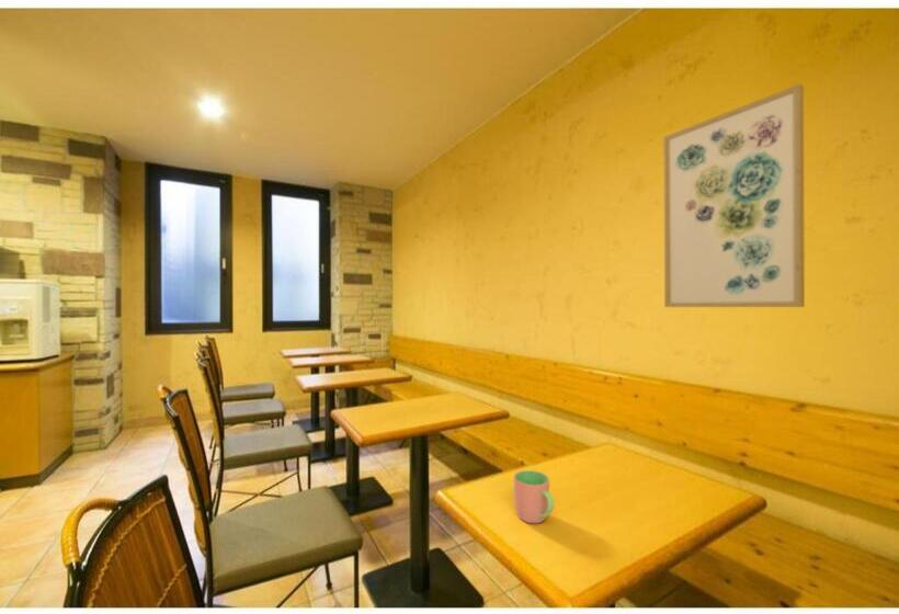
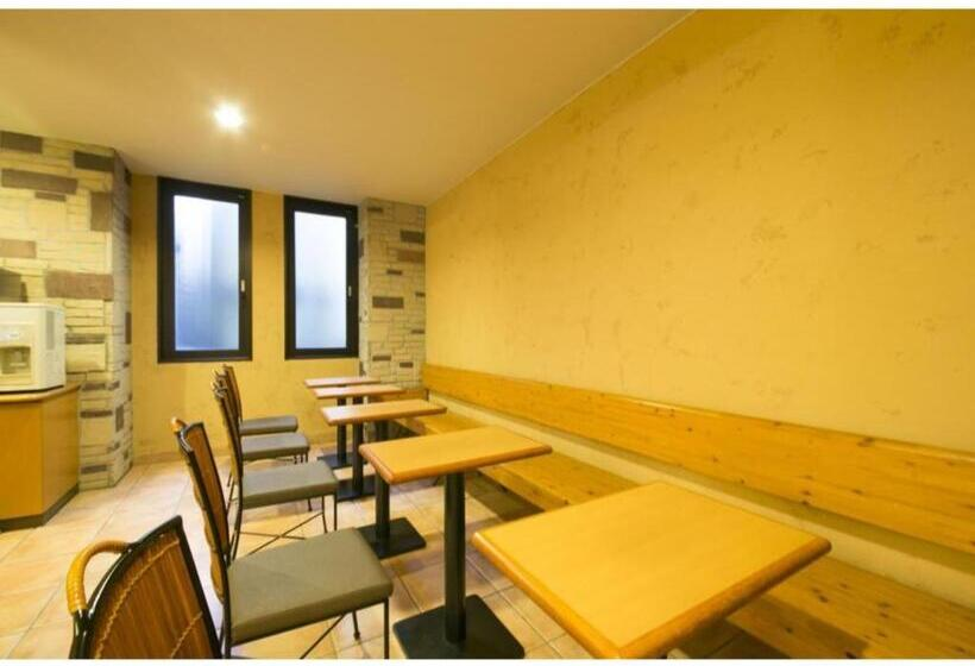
- wall art [662,83,806,308]
- cup [513,469,555,524]
